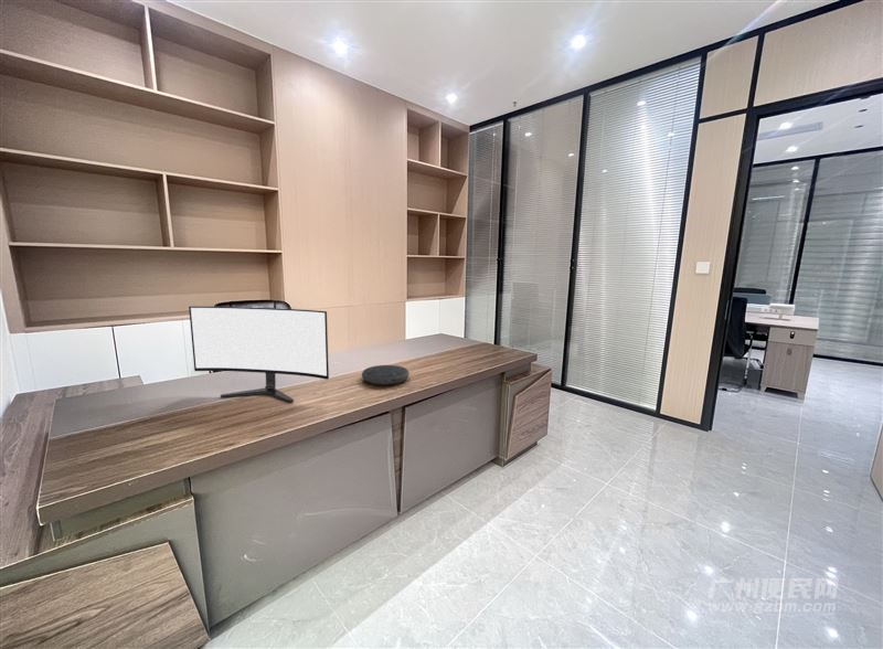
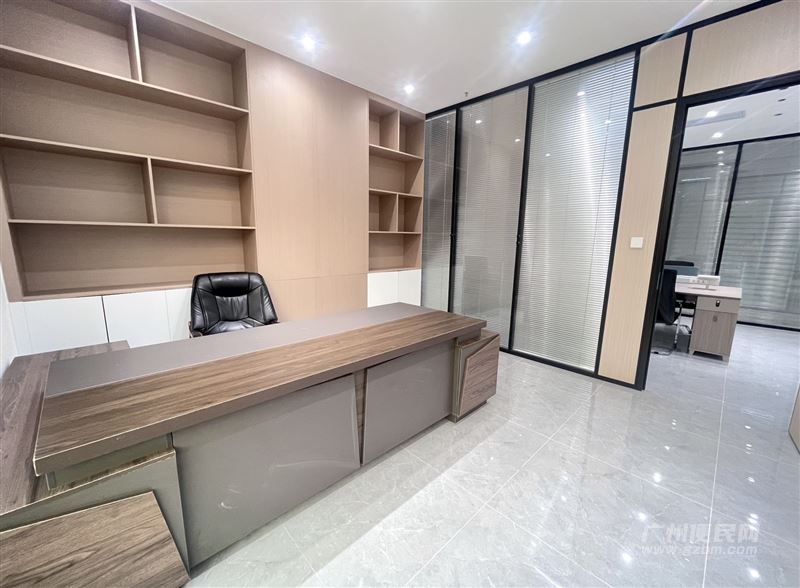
- monitor [188,306,330,403]
- speaker [361,364,411,386]
